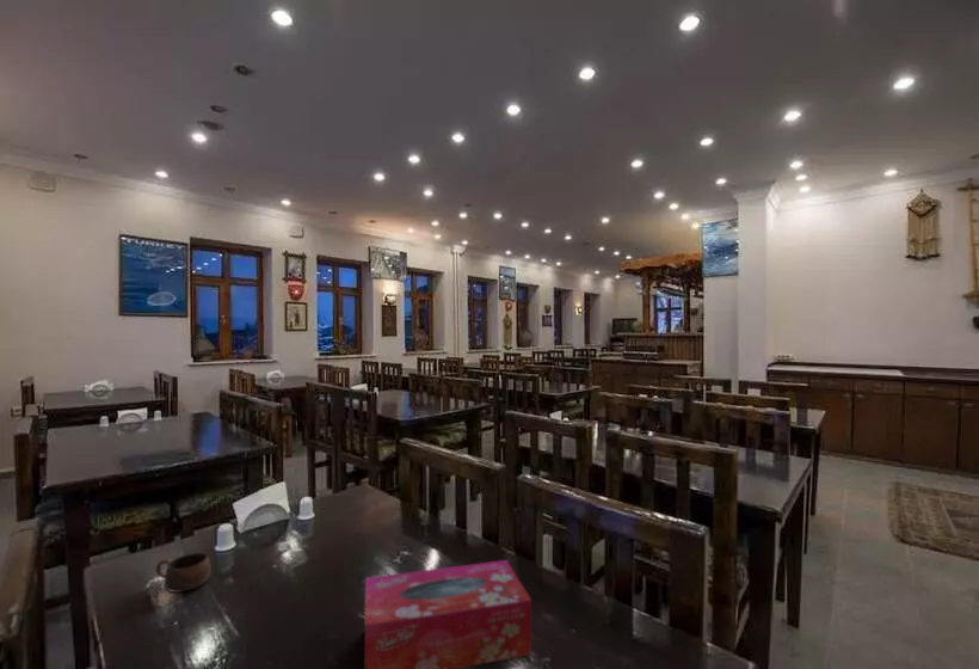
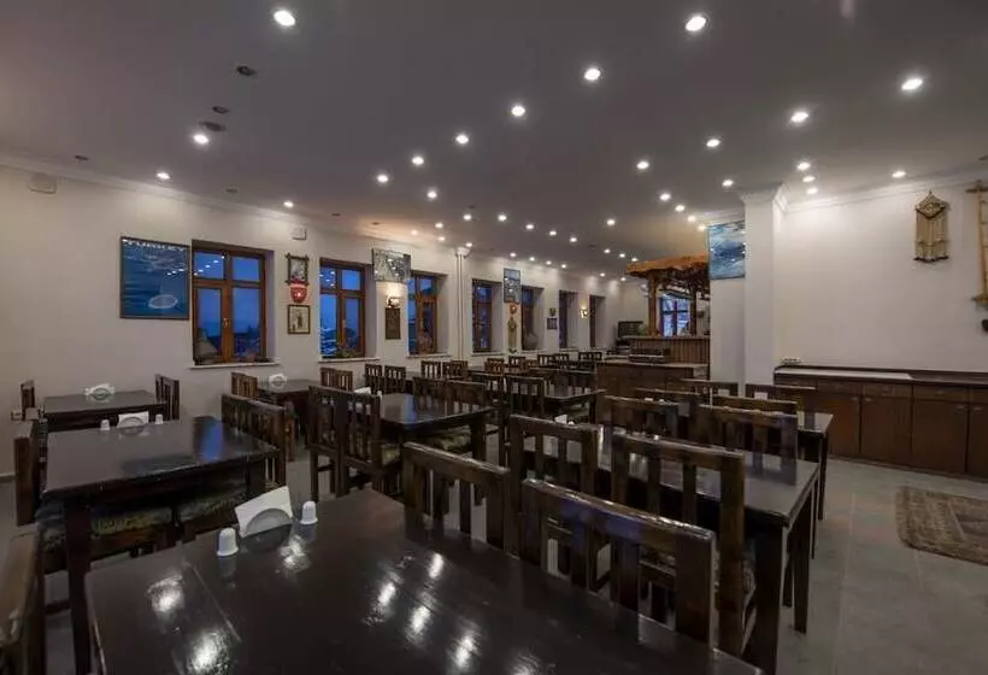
- cup [155,552,213,594]
- tissue box [364,559,532,669]
